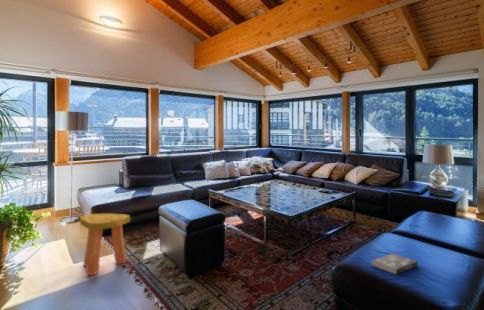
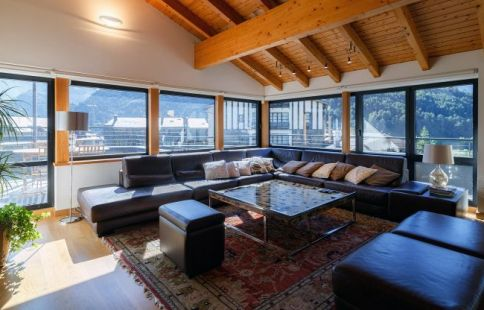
- book [370,253,419,276]
- stool [79,213,131,276]
